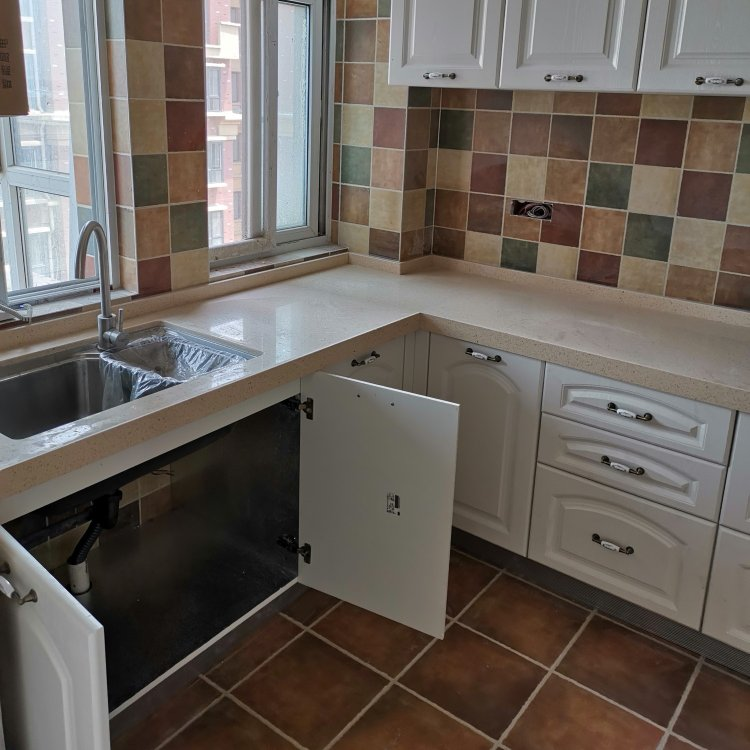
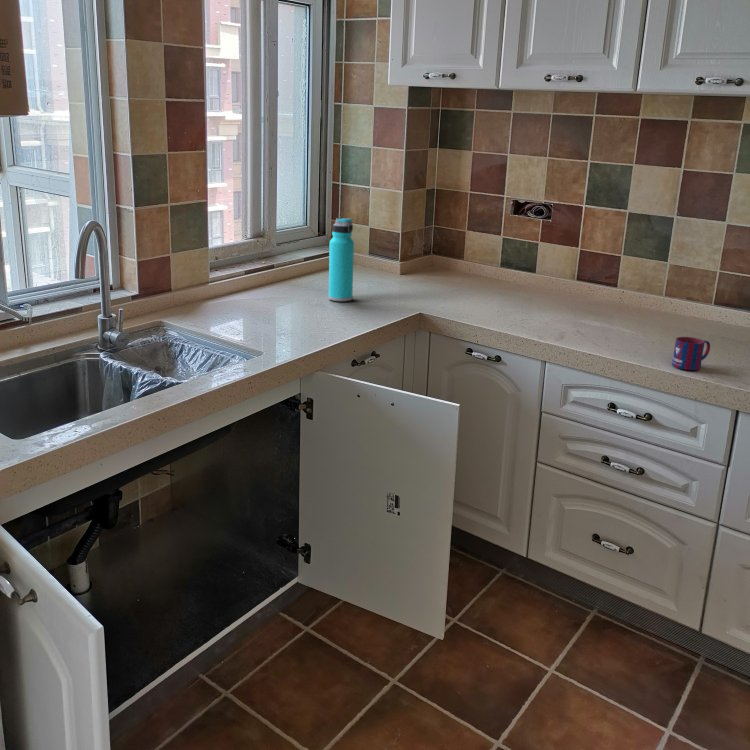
+ mug [671,336,711,371]
+ water bottle [328,217,355,302]
